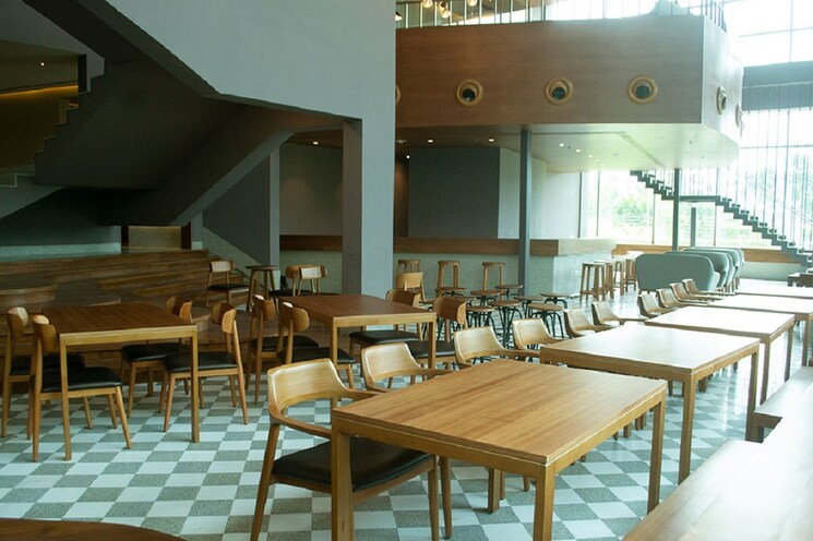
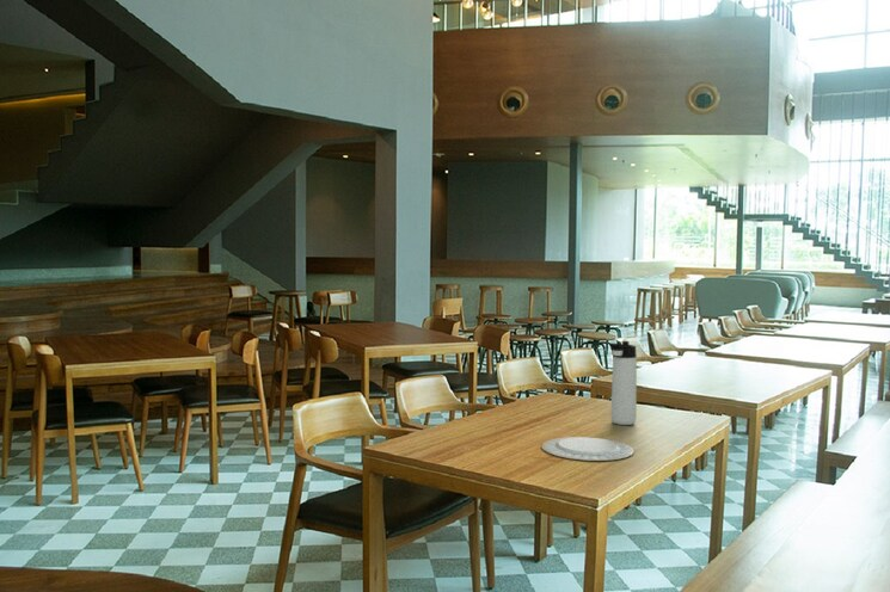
+ thermos bottle [608,340,638,426]
+ chinaware [540,436,636,462]
